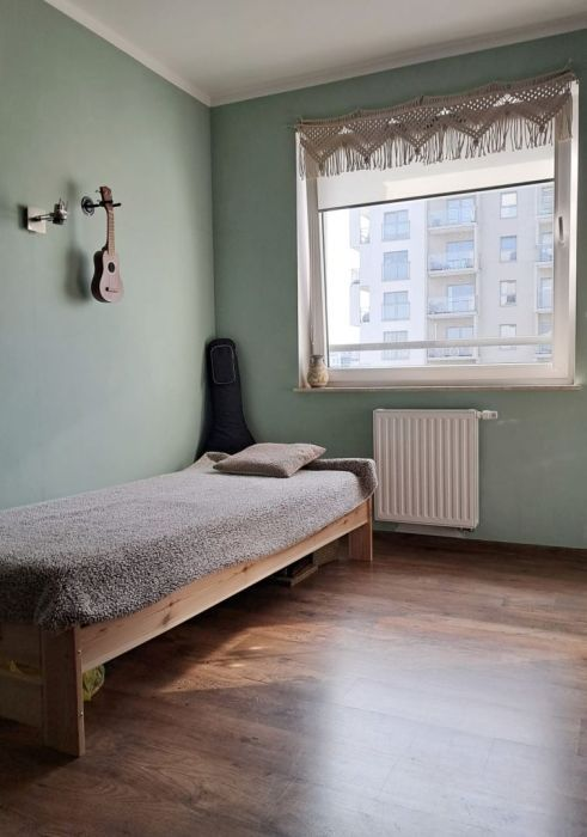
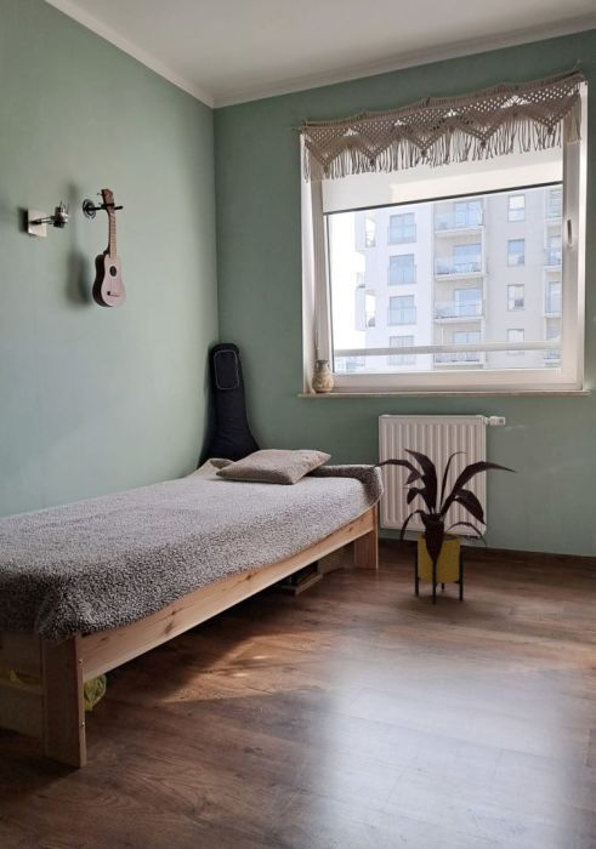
+ house plant [356,448,518,605]
